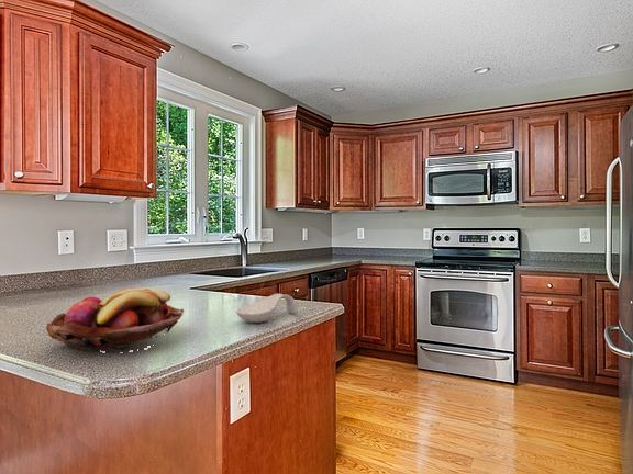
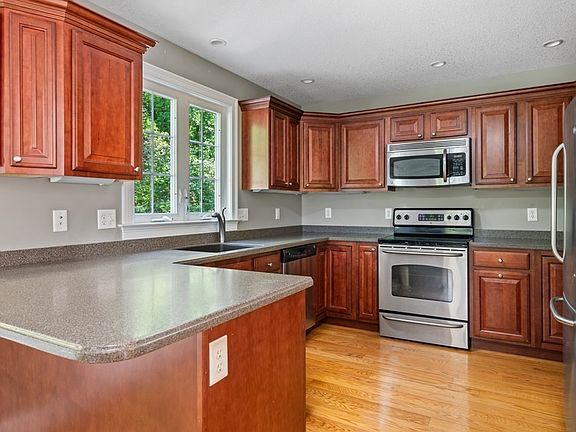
- spoon rest [235,293,299,324]
- fruit basket [45,286,185,353]
